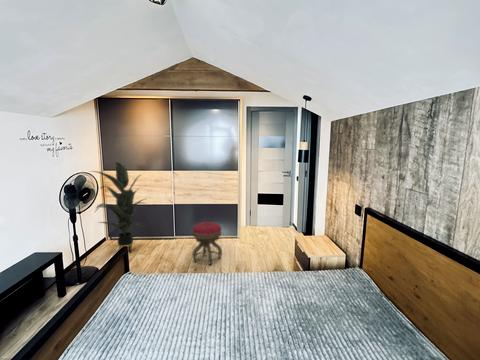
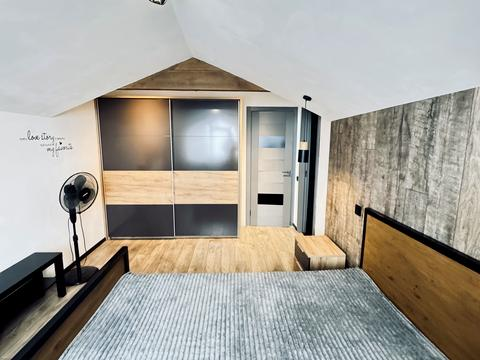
- indoor plant [87,161,148,254]
- stool [191,221,223,266]
